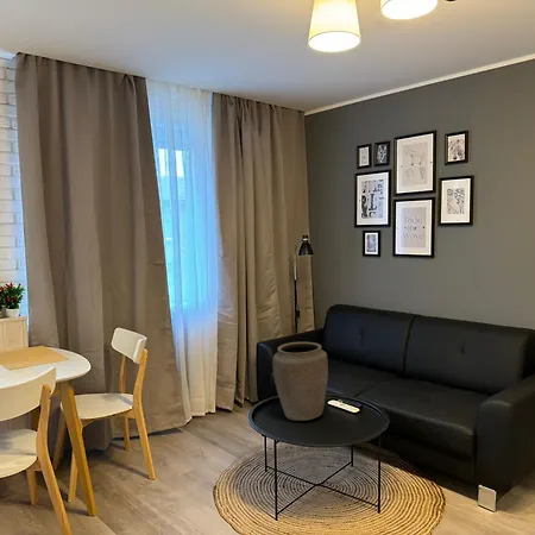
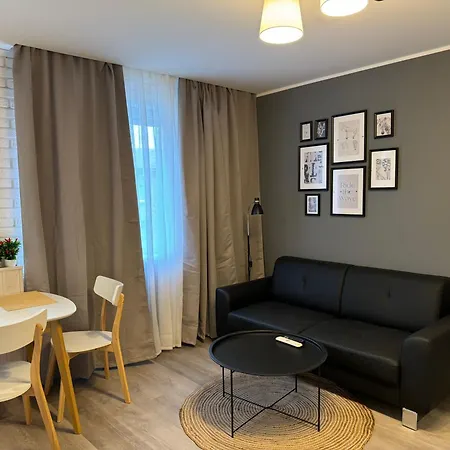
- vase [271,341,329,422]
